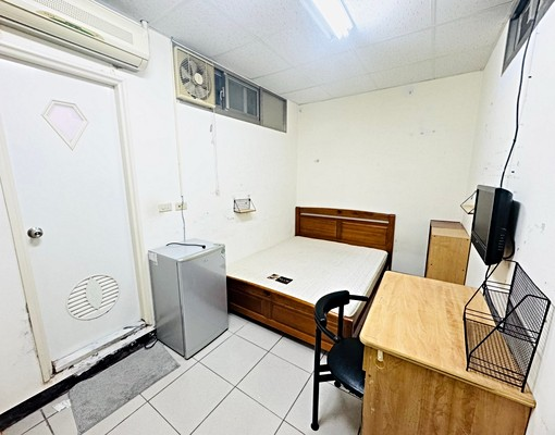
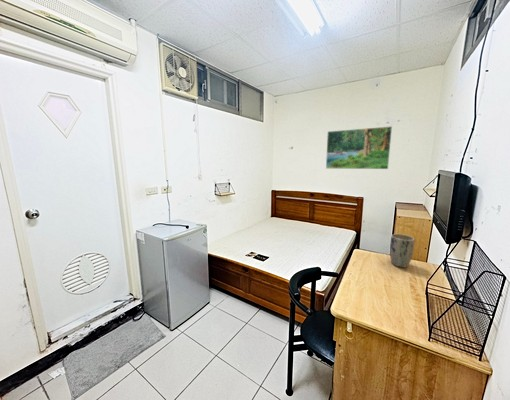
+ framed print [325,125,393,170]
+ plant pot [389,233,415,269]
